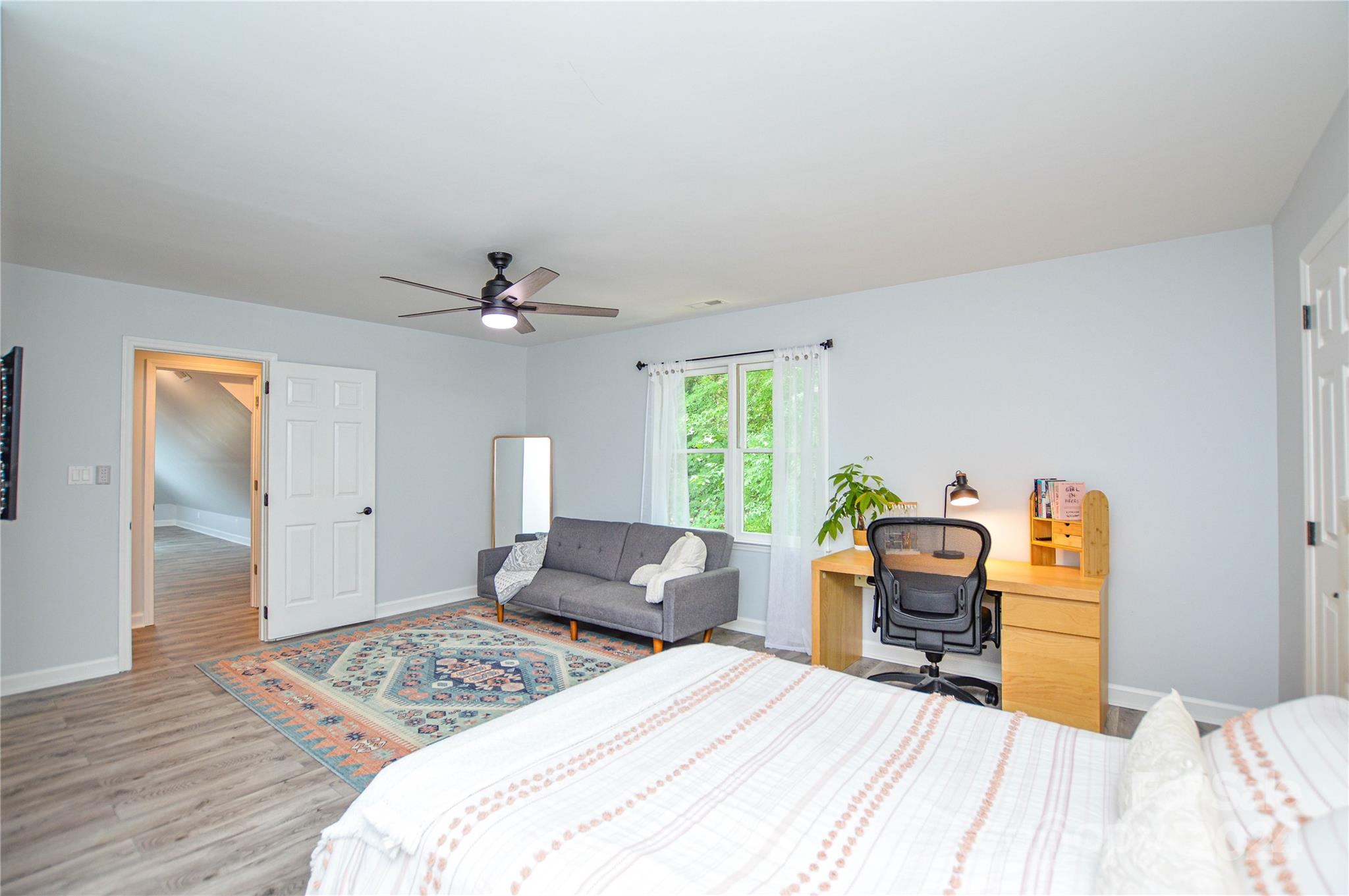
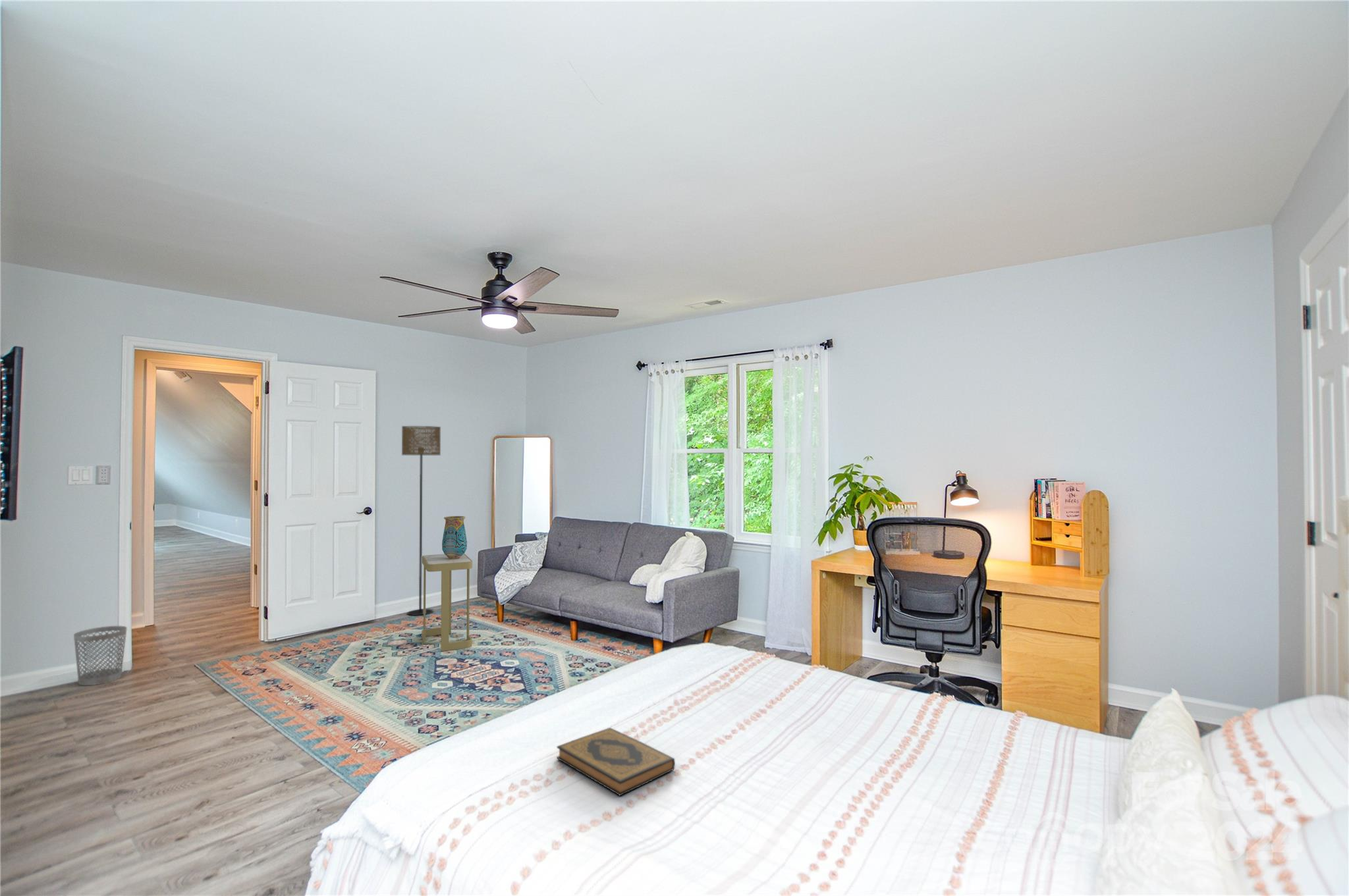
+ wastebasket [73,625,128,687]
+ hardback book [556,727,676,797]
+ vase [441,515,468,559]
+ floor lamp [401,425,441,616]
+ side table [421,553,473,652]
